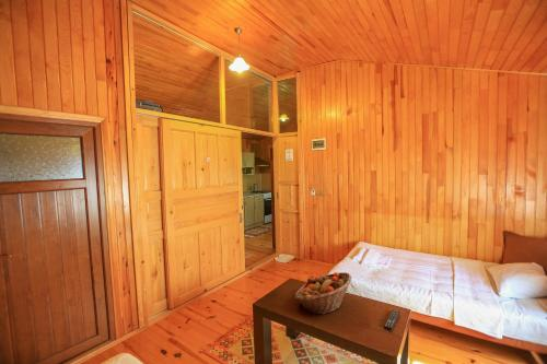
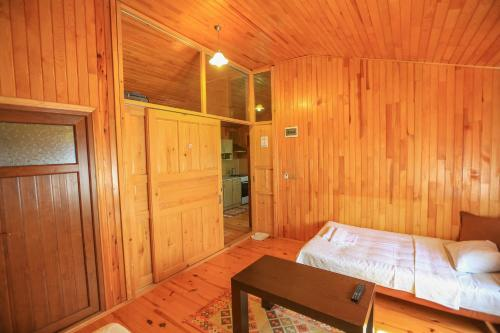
- fruit basket [294,271,352,315]
